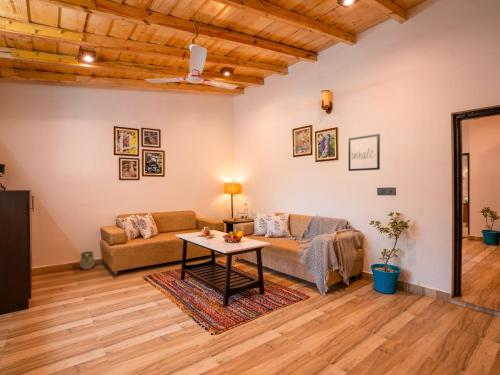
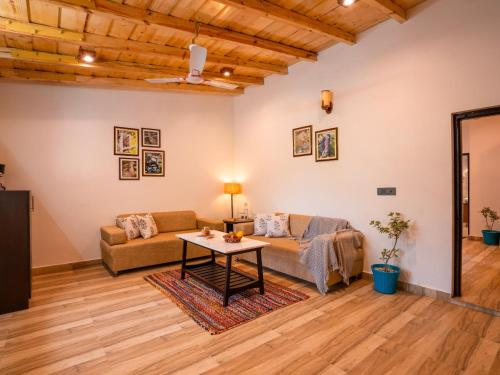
- wall art [348,133,381,172]
- ceramic jug [79,251,96,270]
